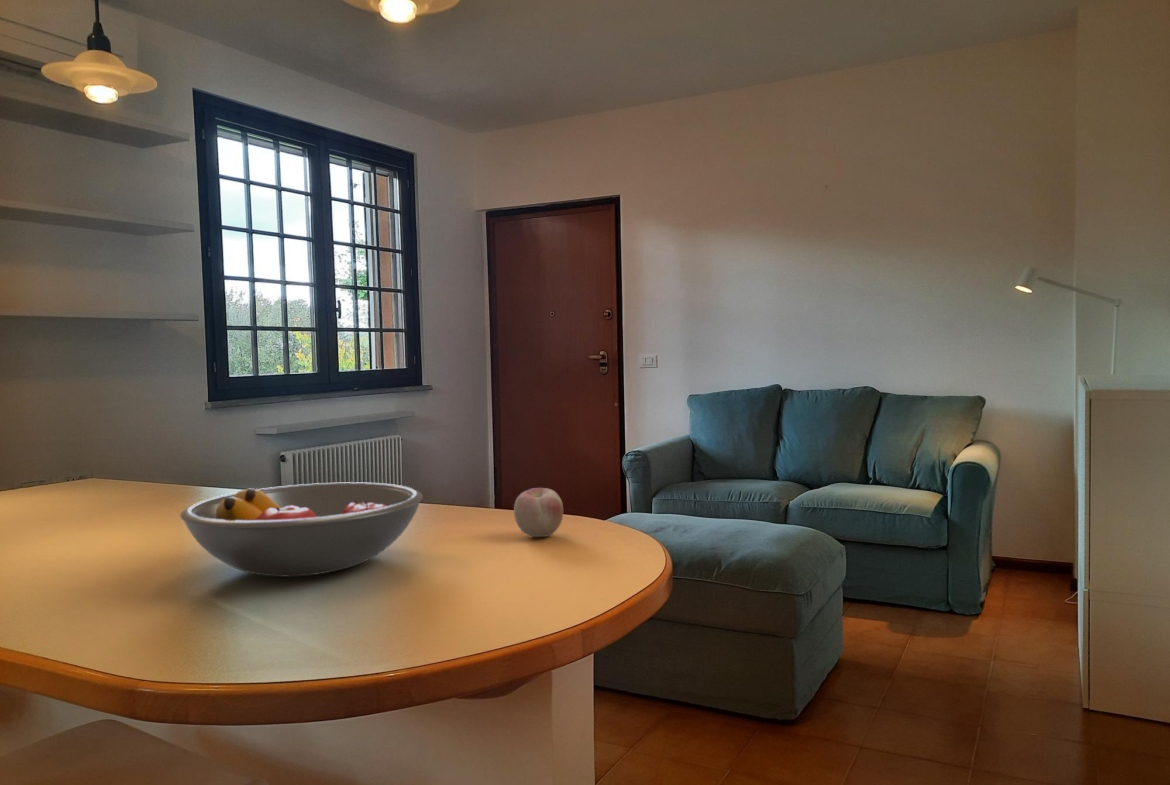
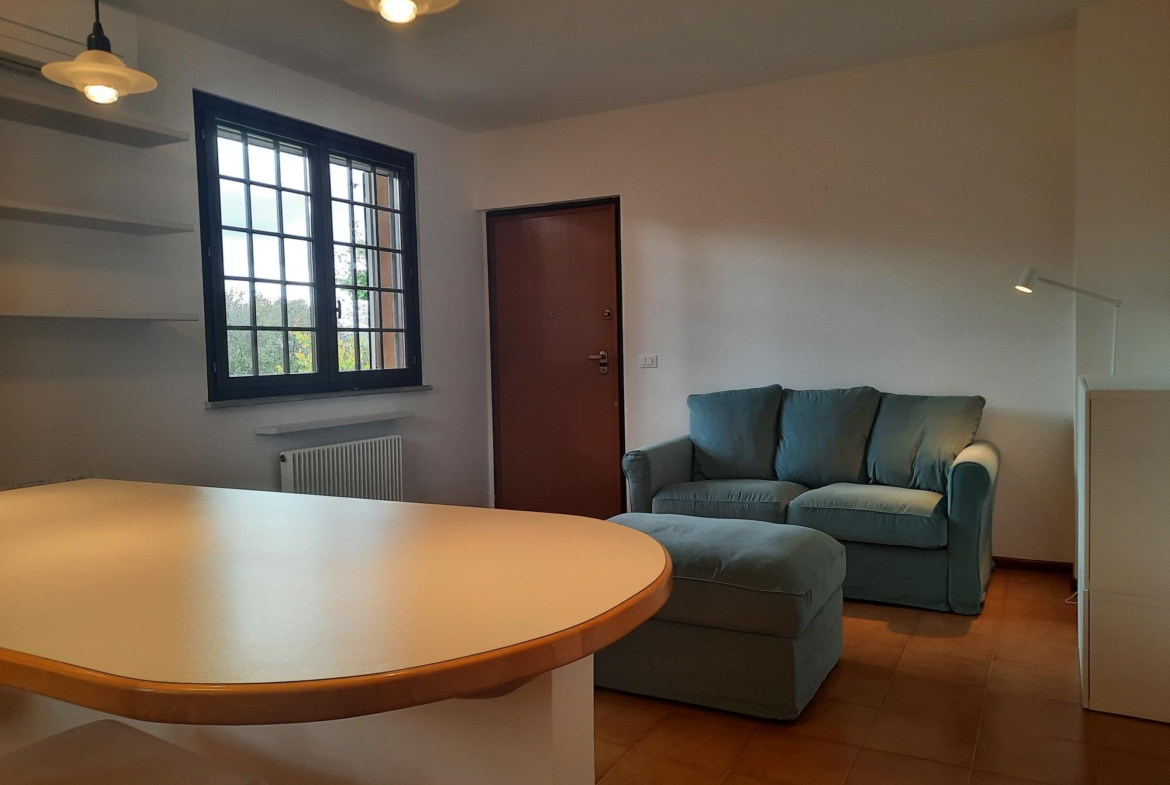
- apple [513,487,564,538]
- fruit bowl [179,481,424,578]
